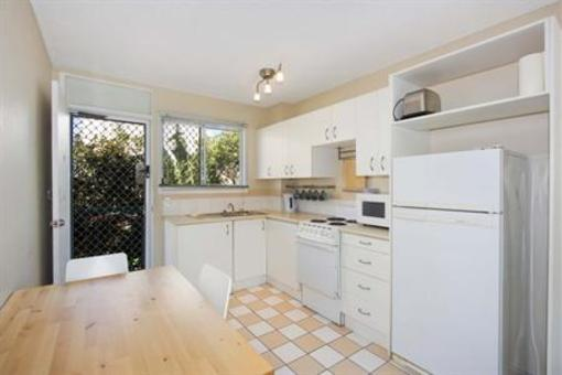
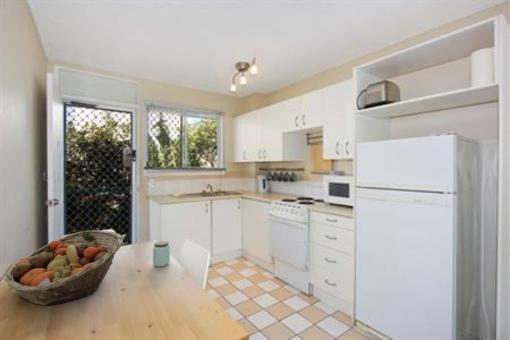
+ peanut butter [152,240,171,268]
+ fruit basket [4,230,124,306]
